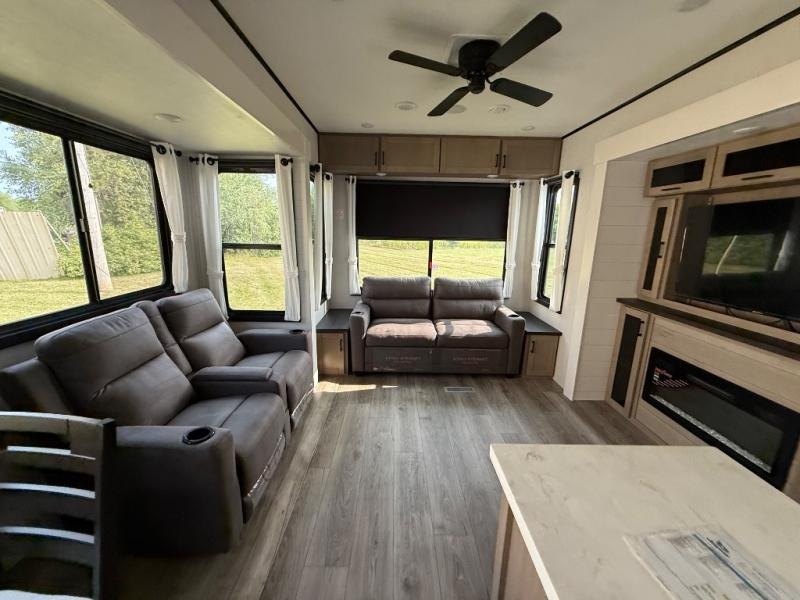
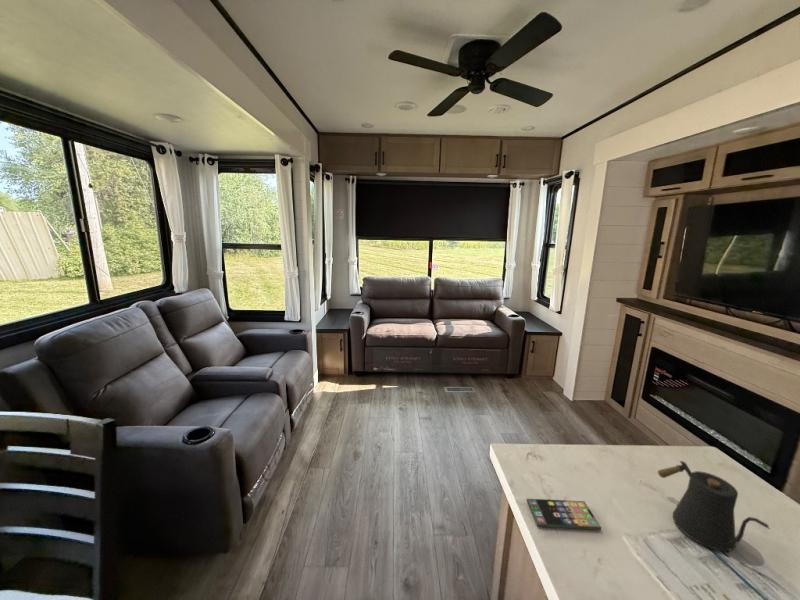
+ smartphone [526,498,602,531]
+ kettle [657,460,771,552]
